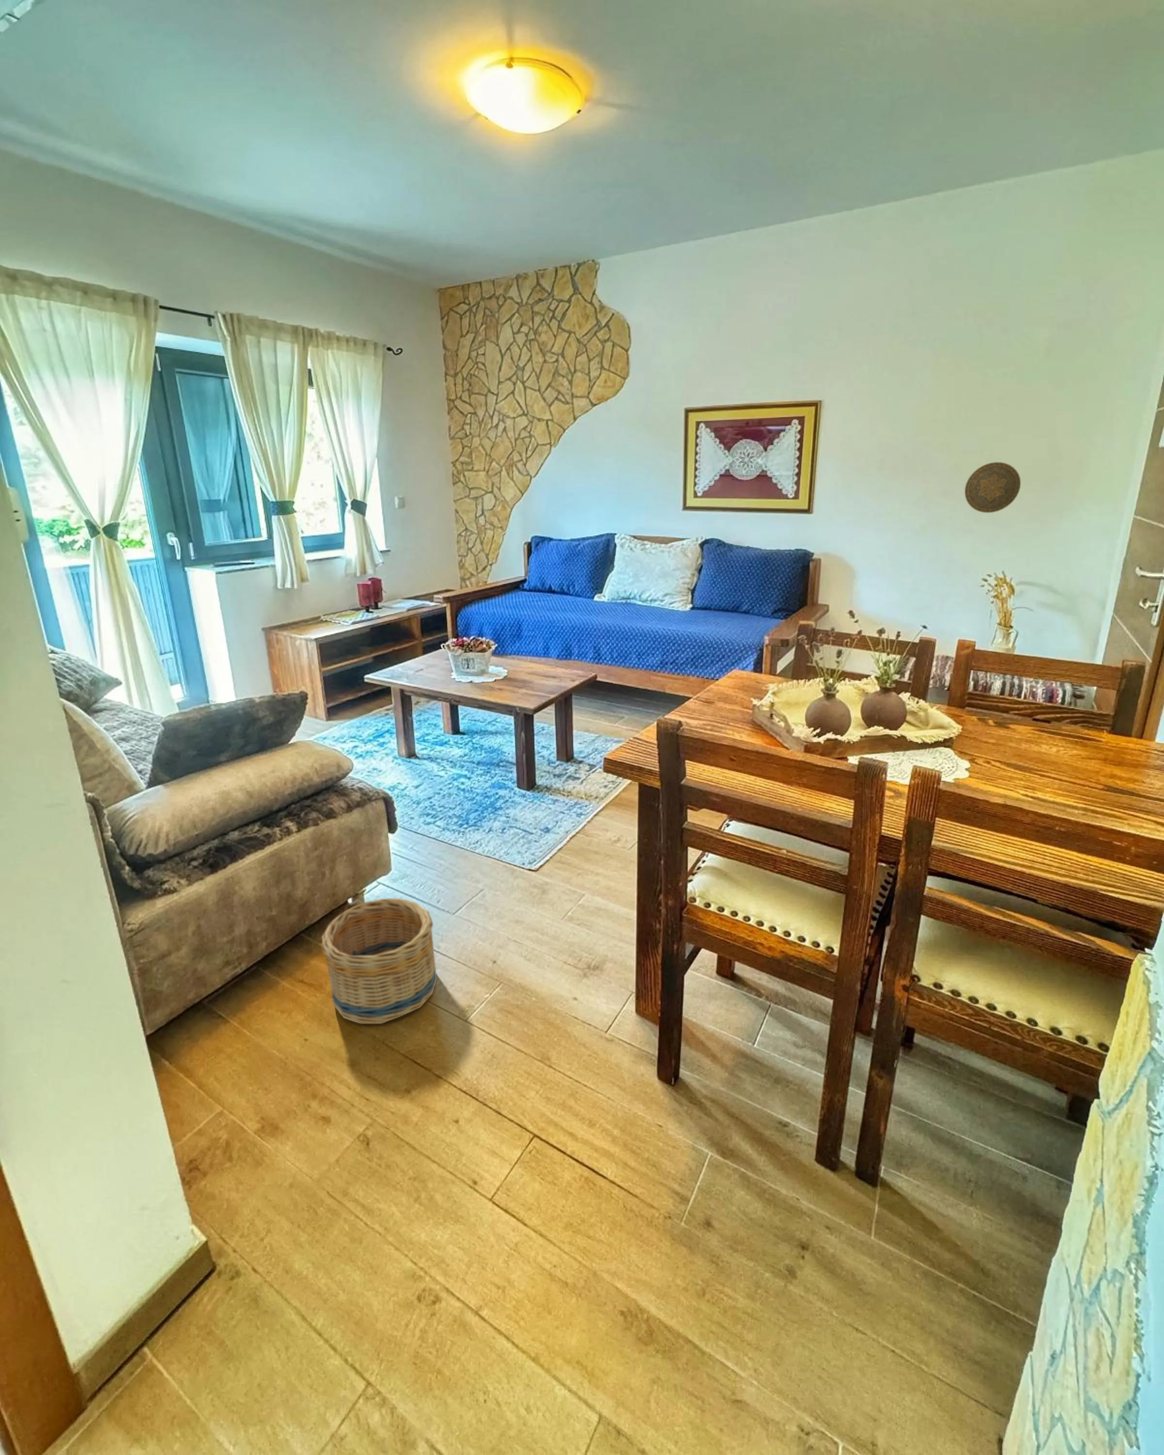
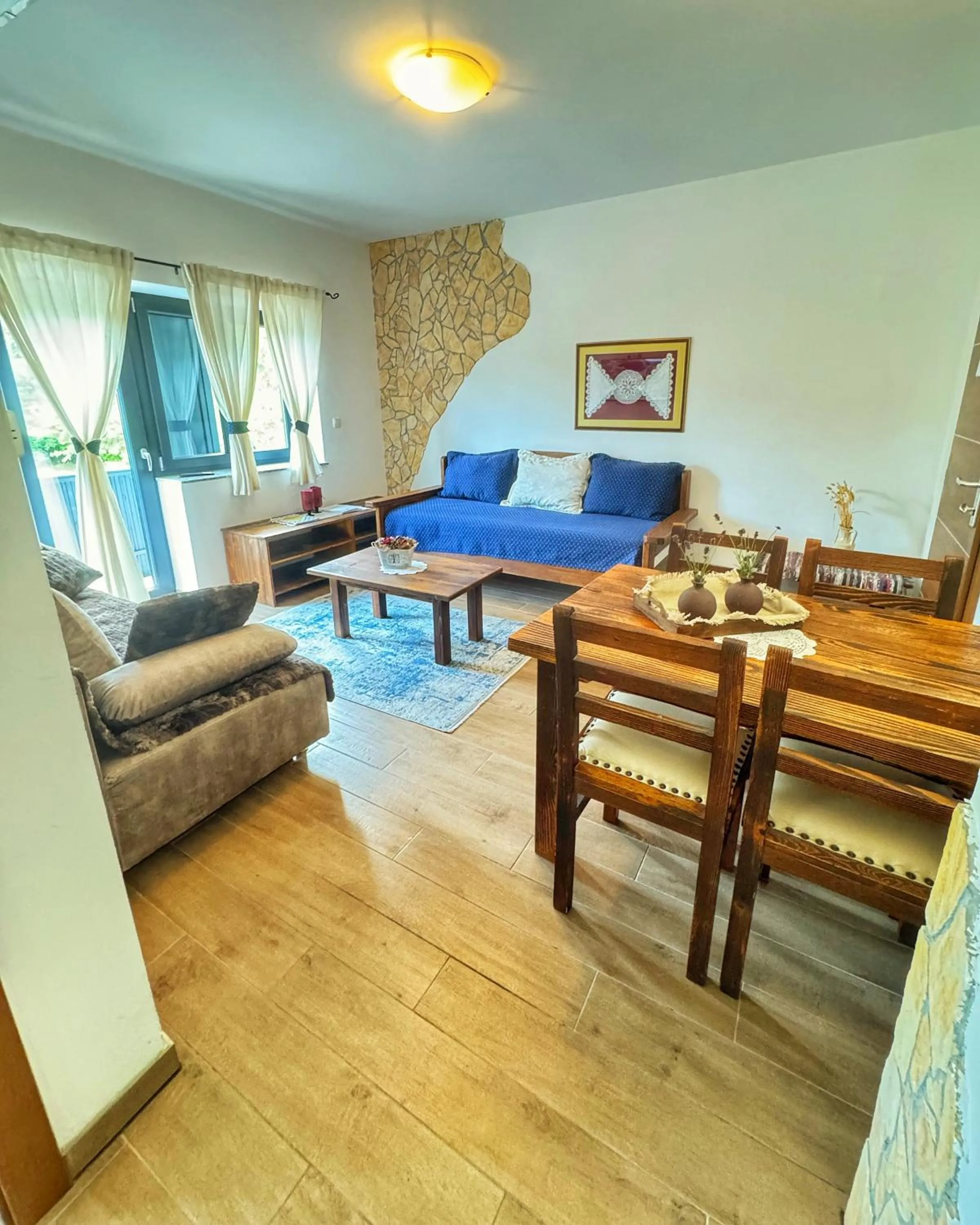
- basket [321,898,437,1025]
- decorative plate [964,462,1021,513]
